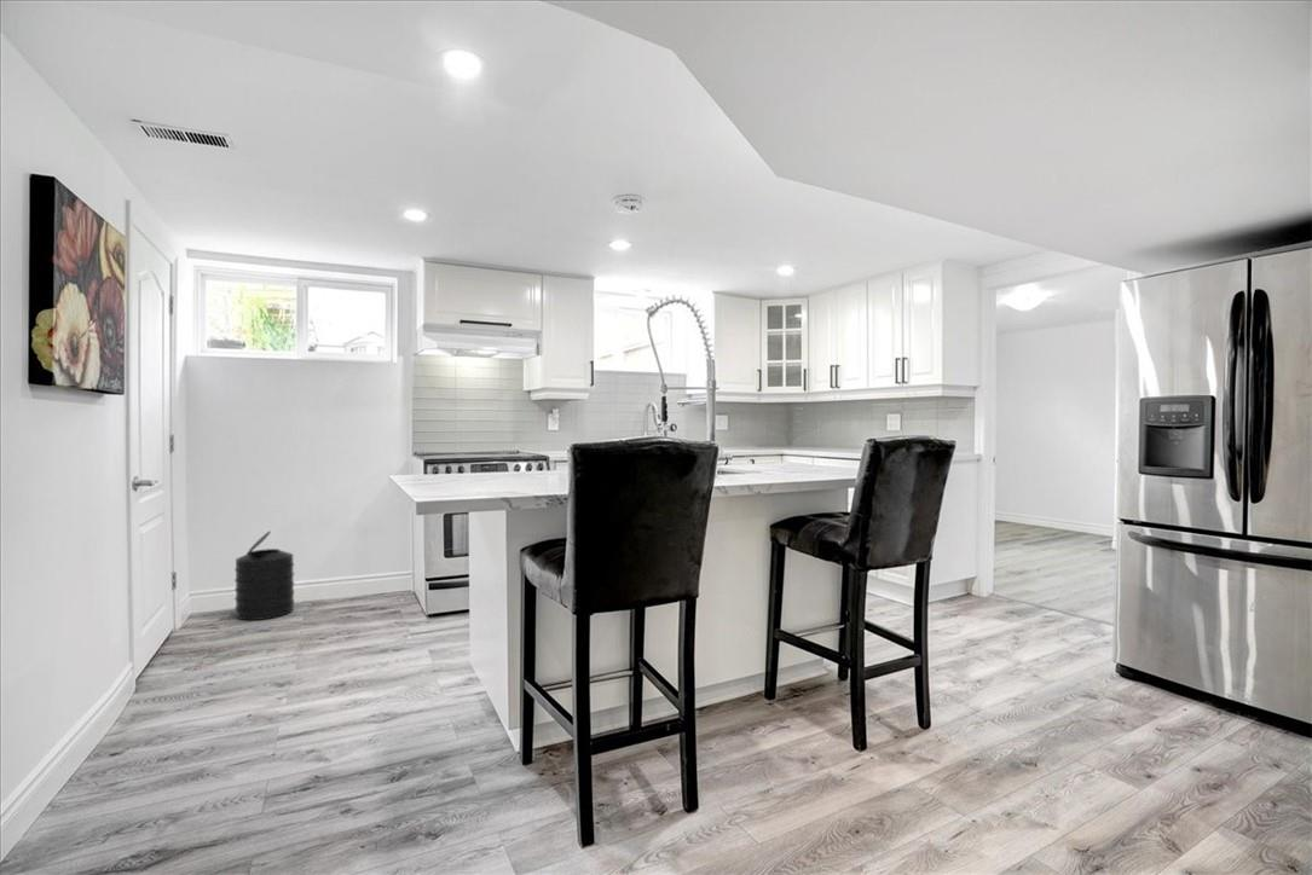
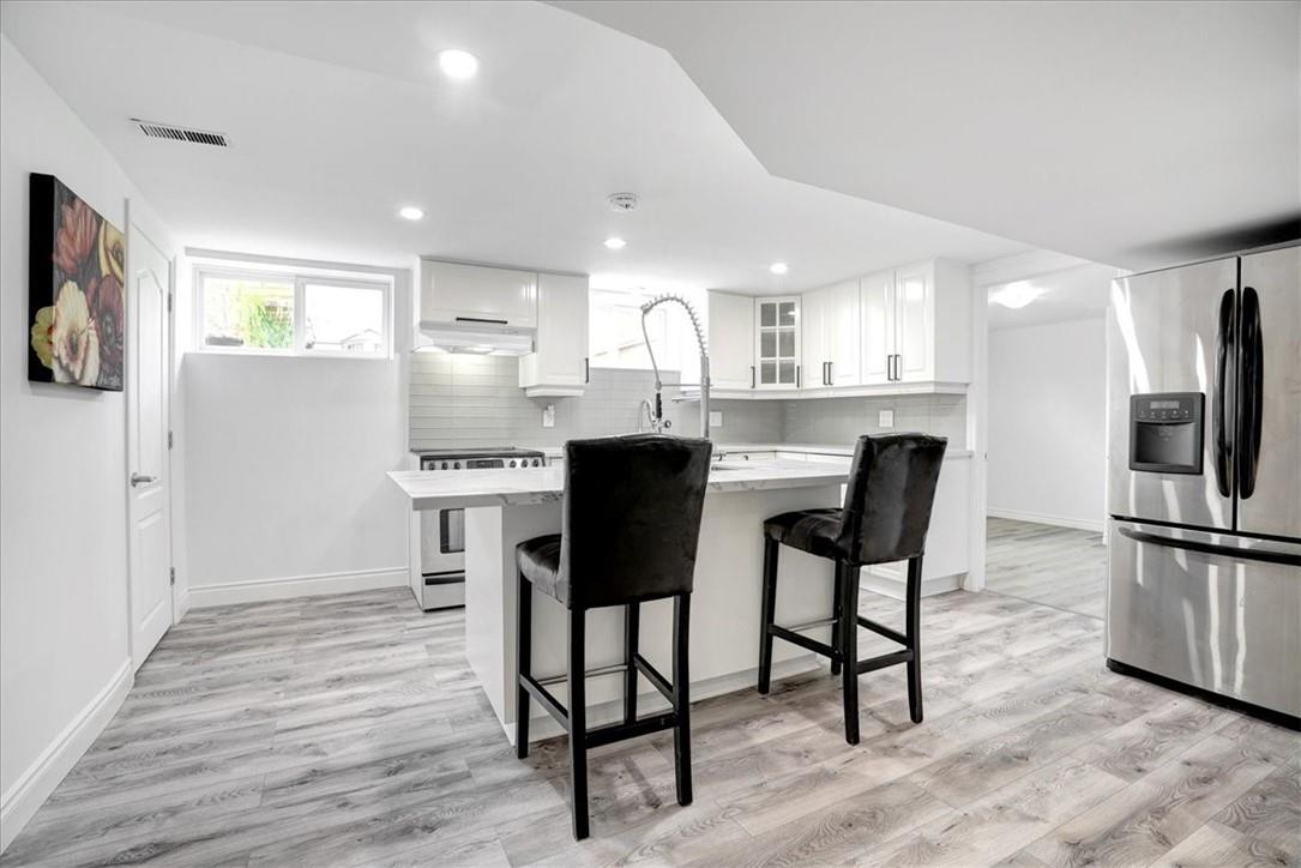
- trash can [233,529,295,621]
